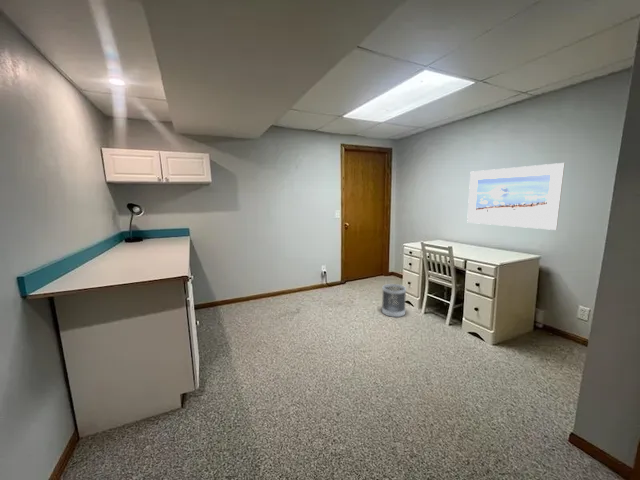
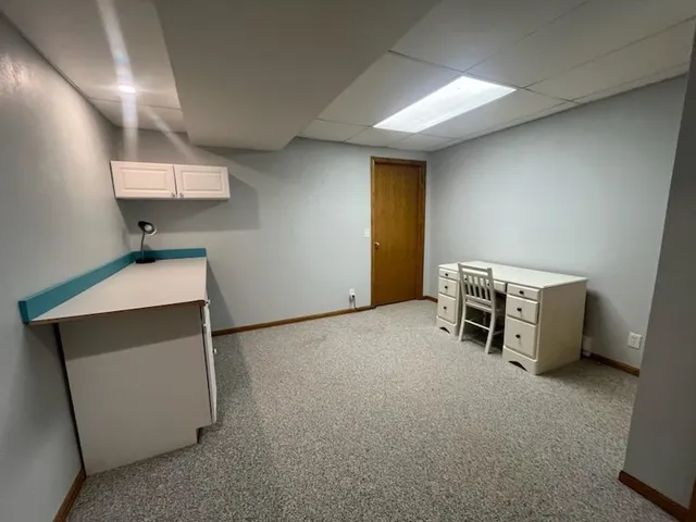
- wastebasket [381,283,407,318]
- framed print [466,162,566,231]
